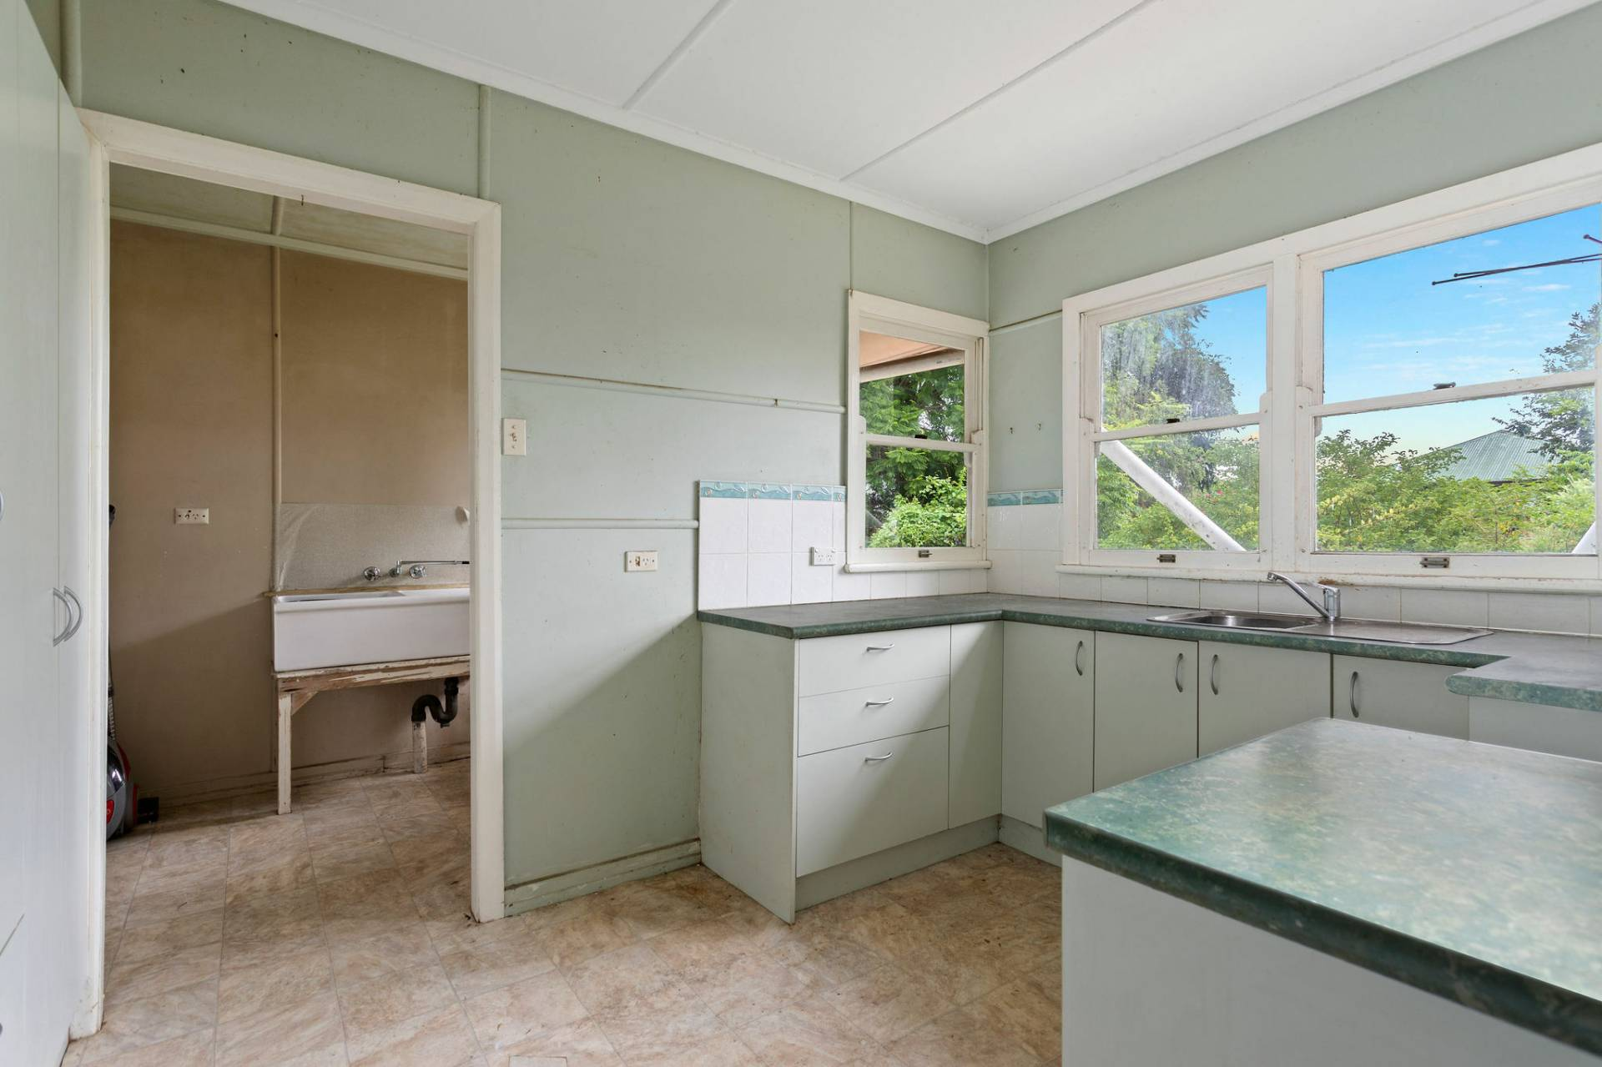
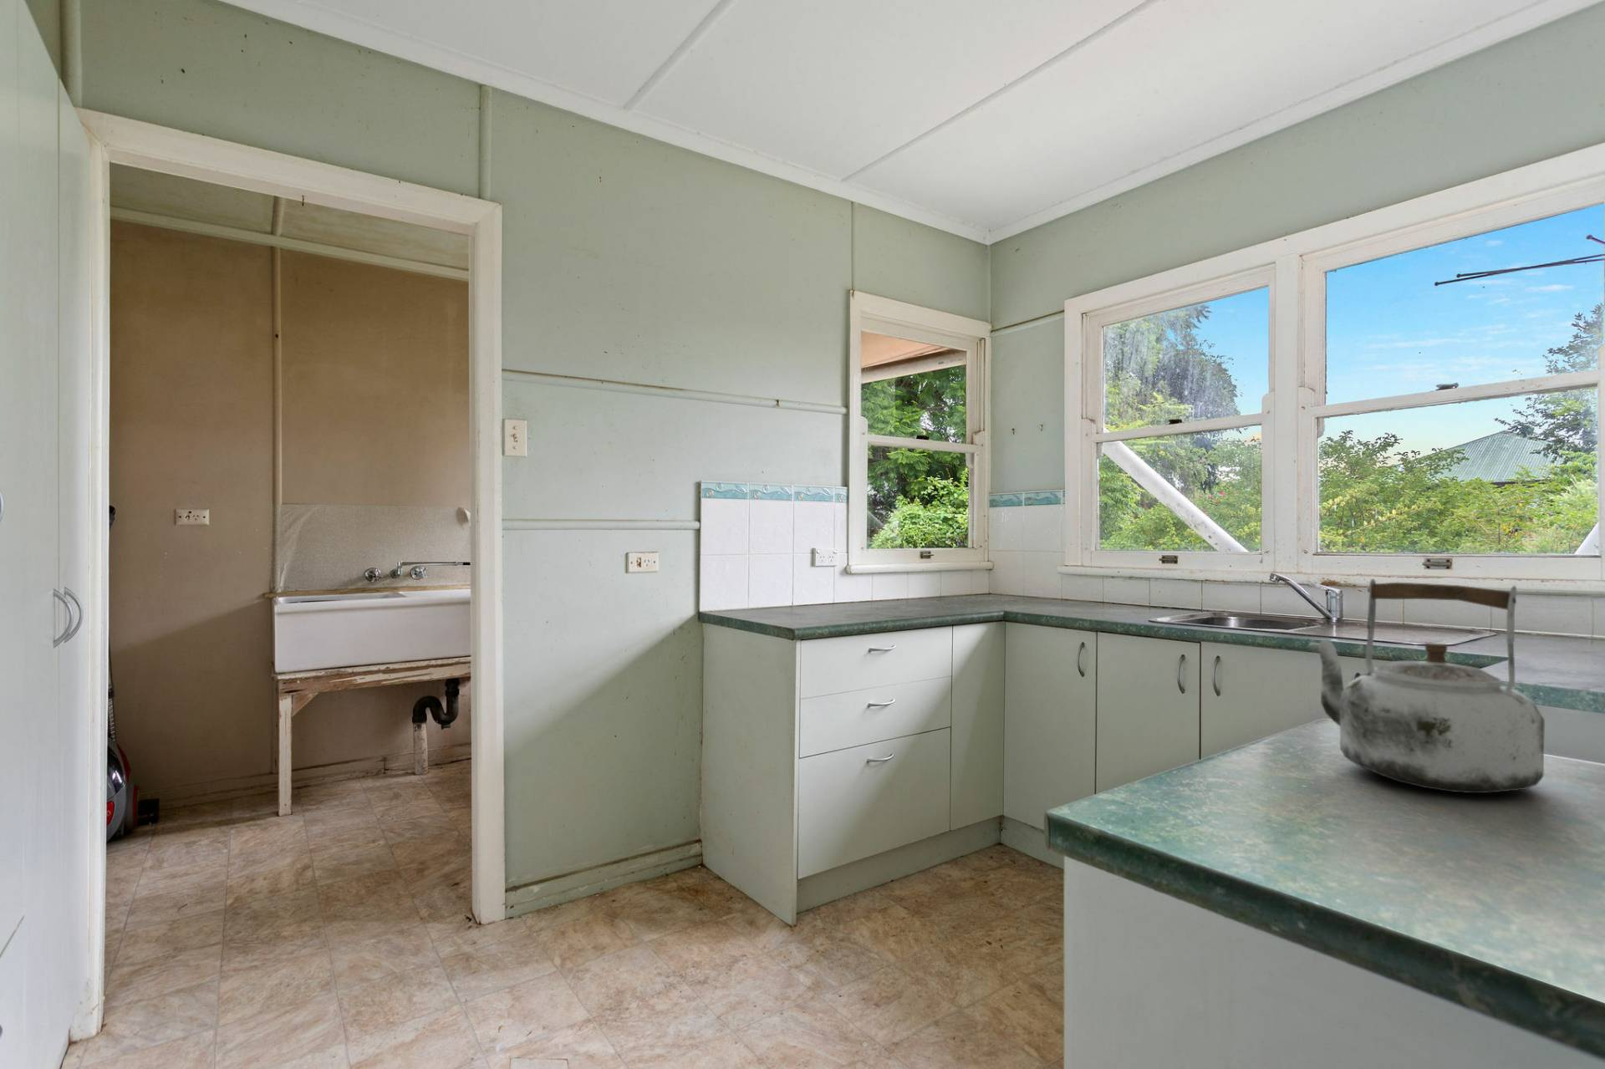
+ kettle [1308,577,1545,795]
